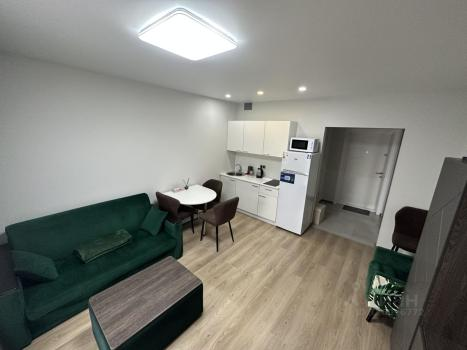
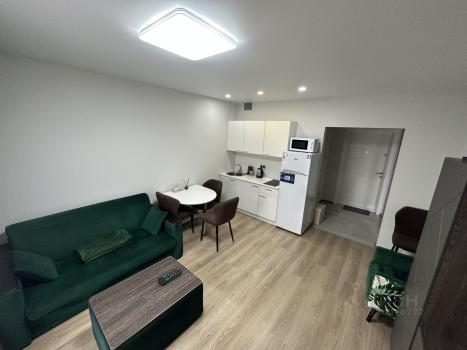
+ remote control [157,267,183,287]
